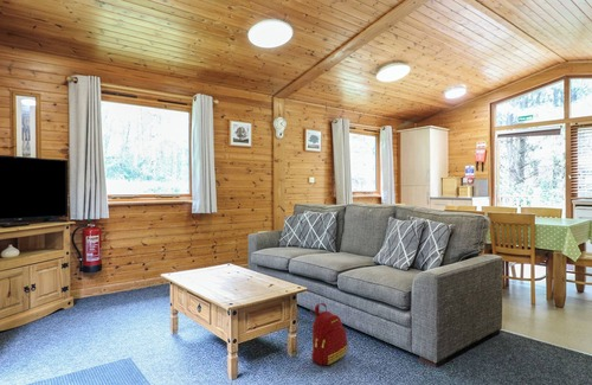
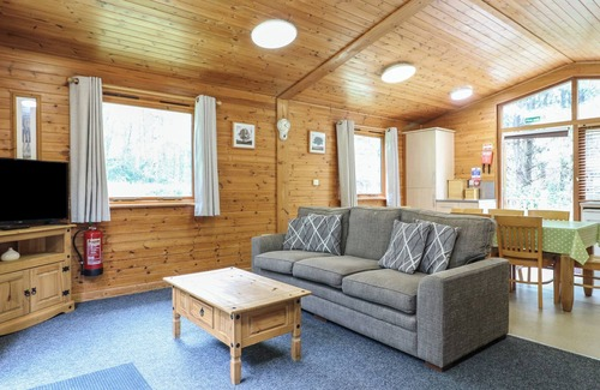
- backpack [310,302,348,366]
